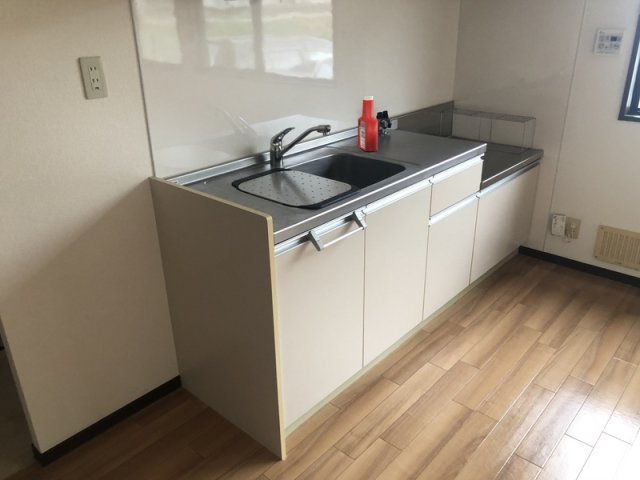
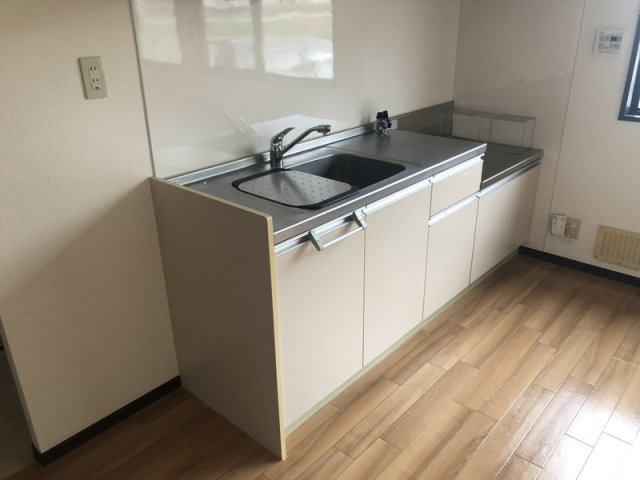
- soap bottle [357,95,379,152]
